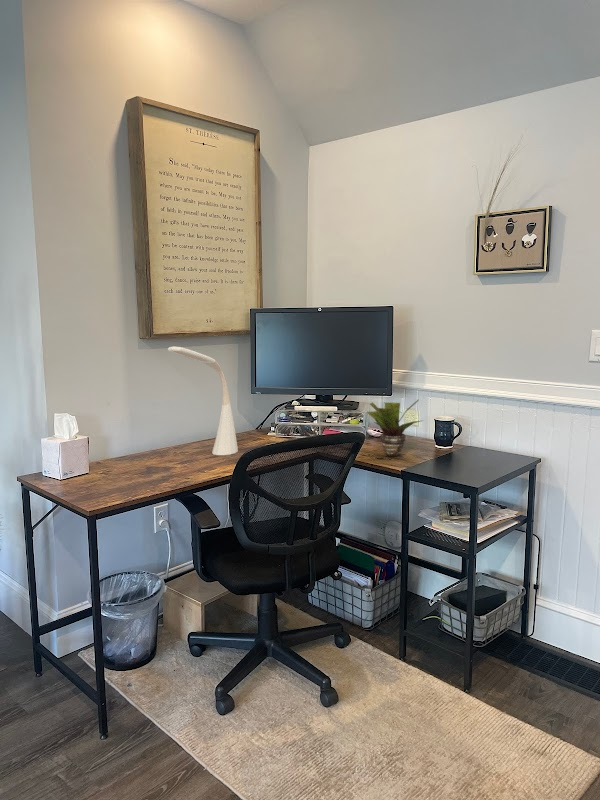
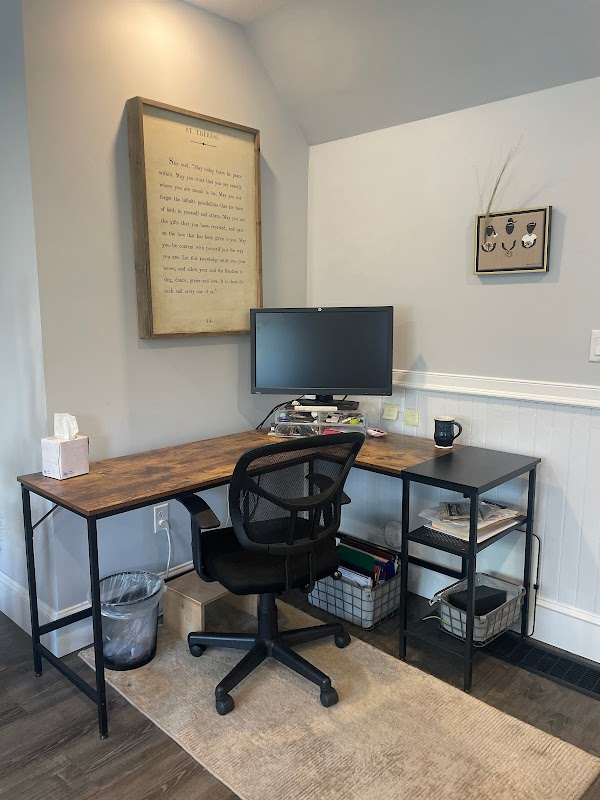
- potted plant [366,398,425,457]
- desk lamp [167,346,239,456]
